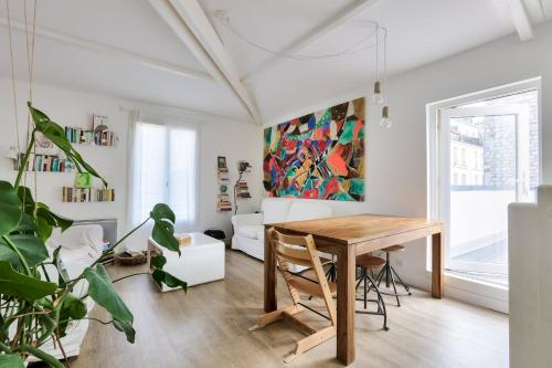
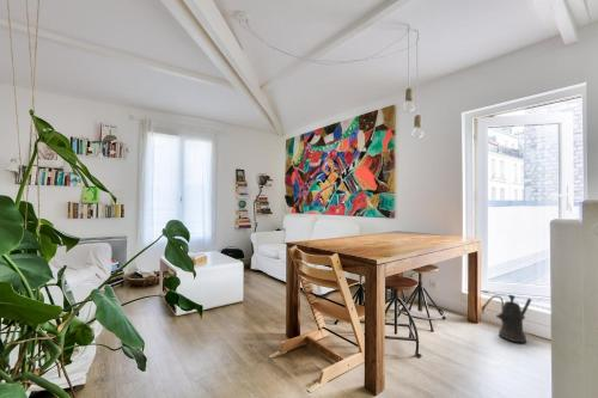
+ watering can [481,294,532,344]
